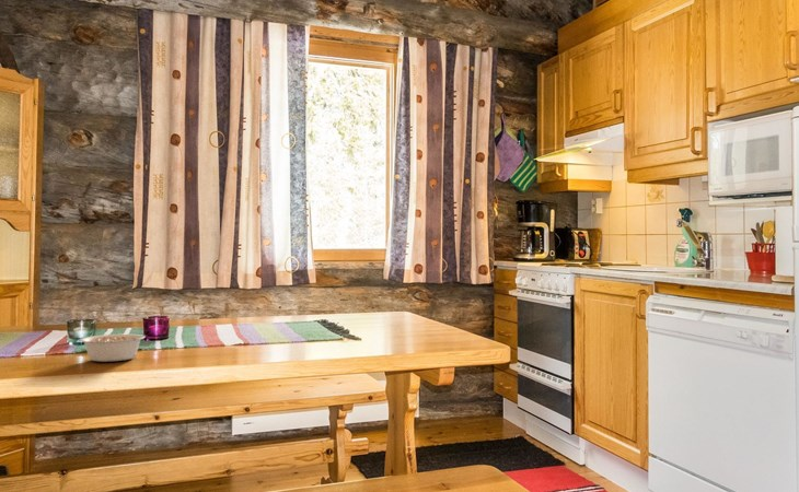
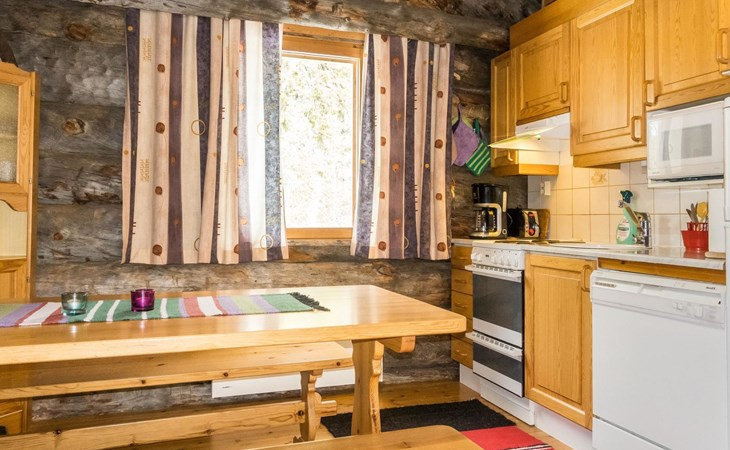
- legume [79,333,147,363]
